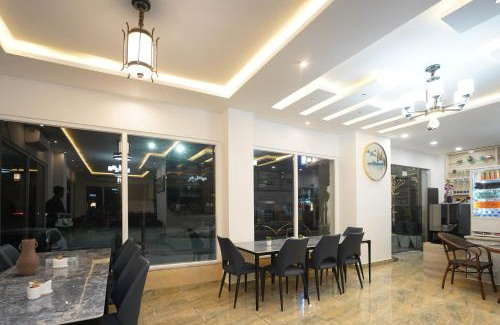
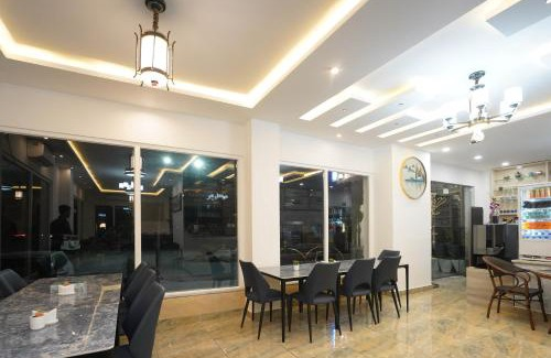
- vase [15,238,41,277]
